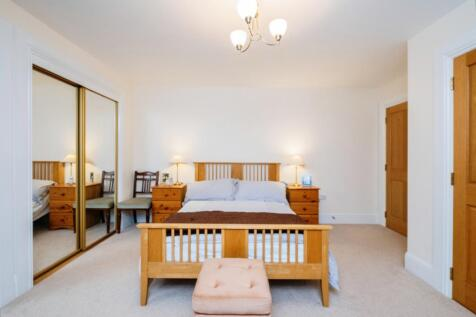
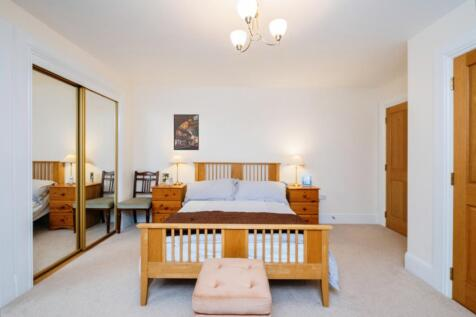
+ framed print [173,113,200,151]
